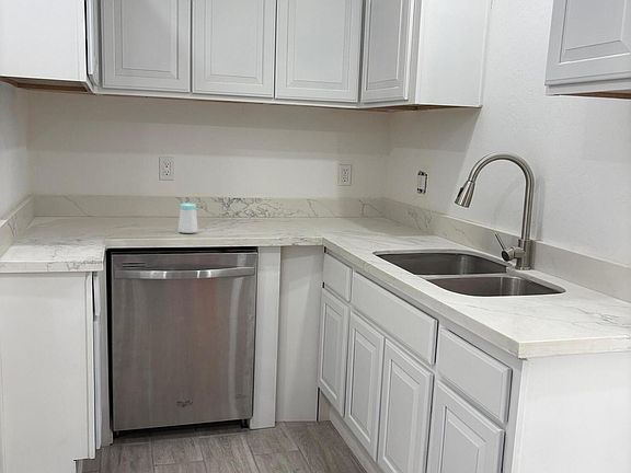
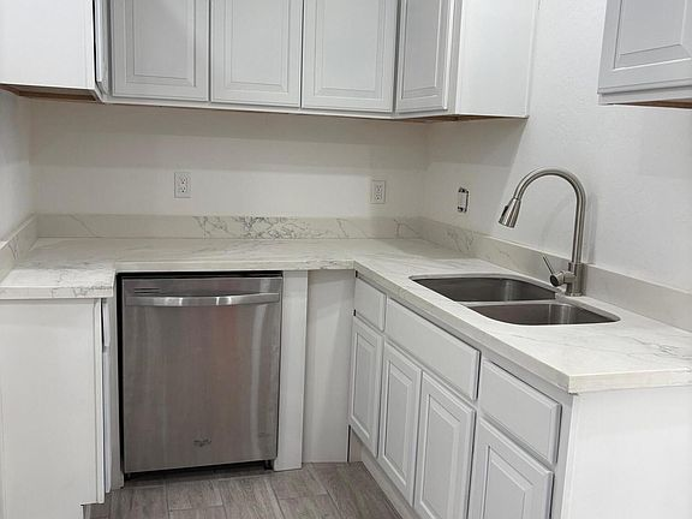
- salt shaker [177,201,198,234]
